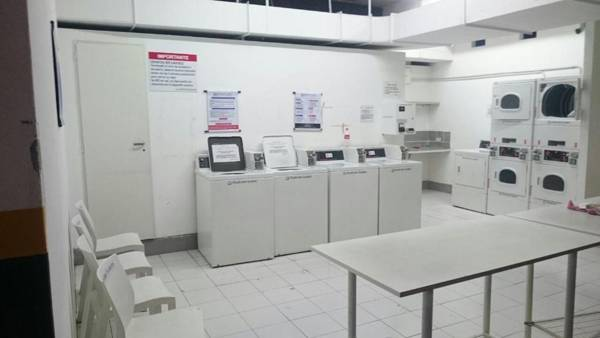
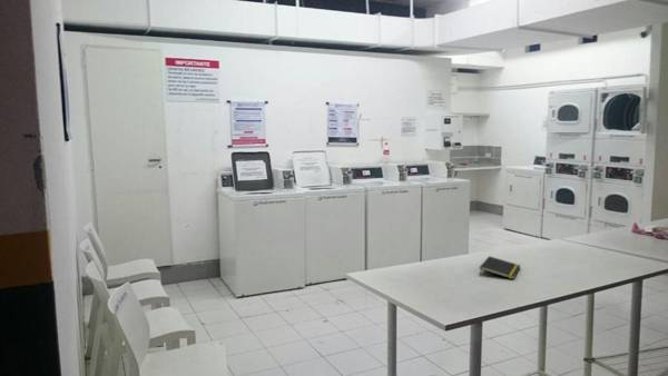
+ notepad [479,255,521,280]
